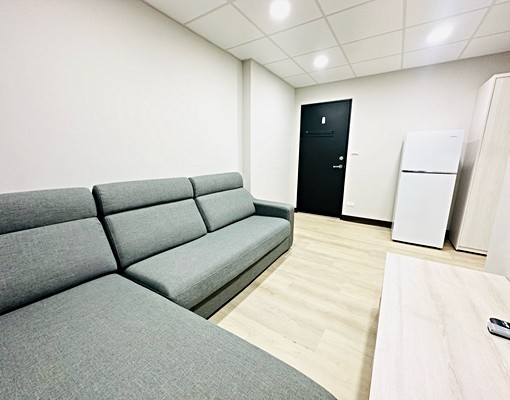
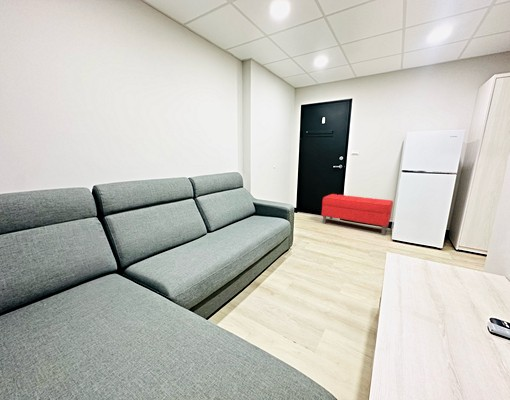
+ bench [321,193,394,236]
